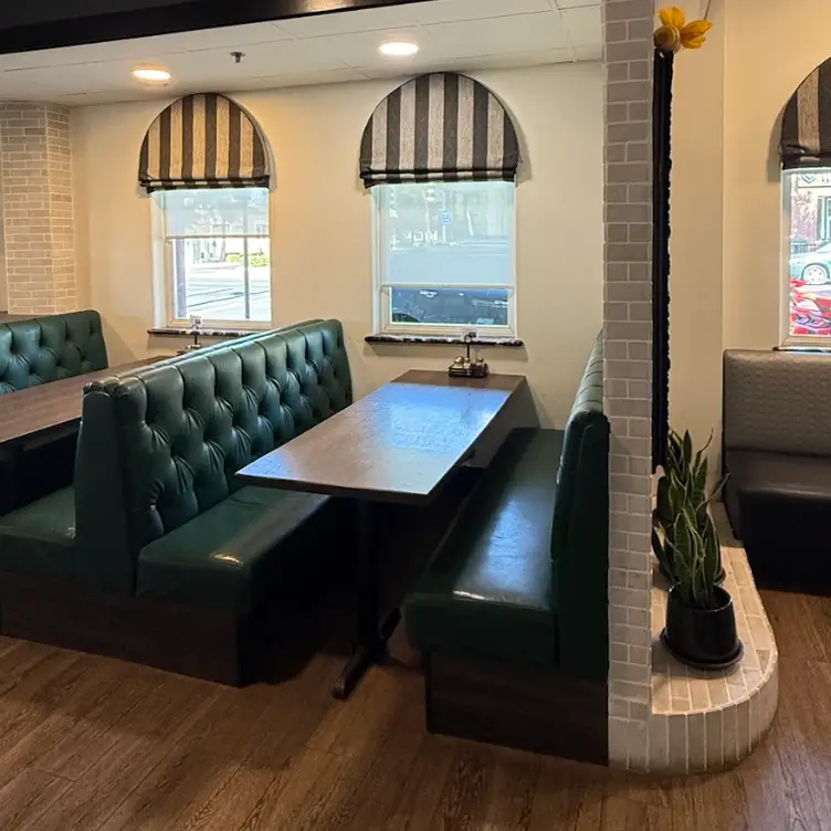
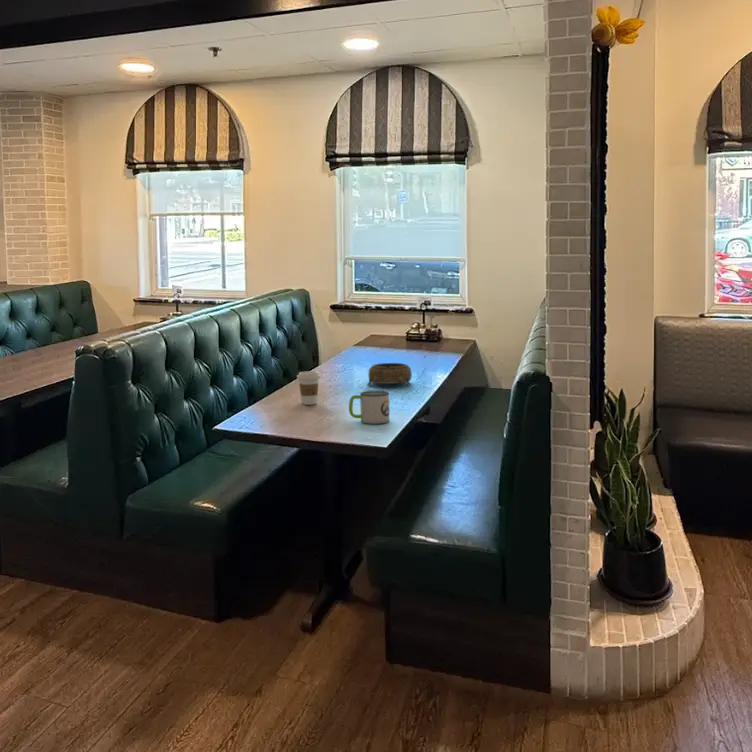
+ coffee cup [296,370,321,406]
+ mug [348,390,391,425]
+ decorative bowl [366,362,413,387]
